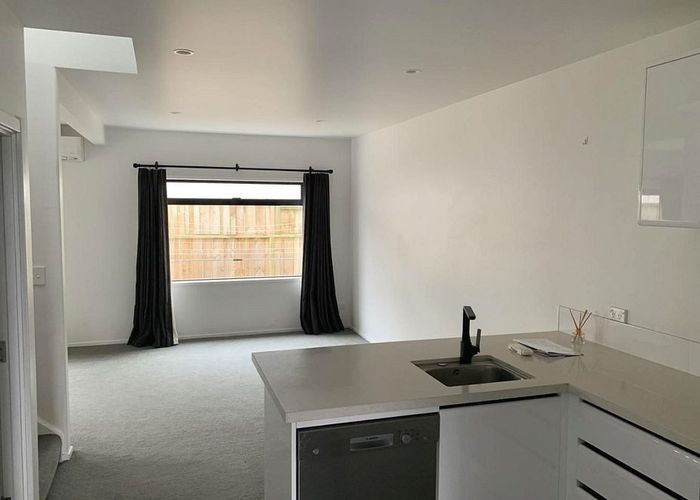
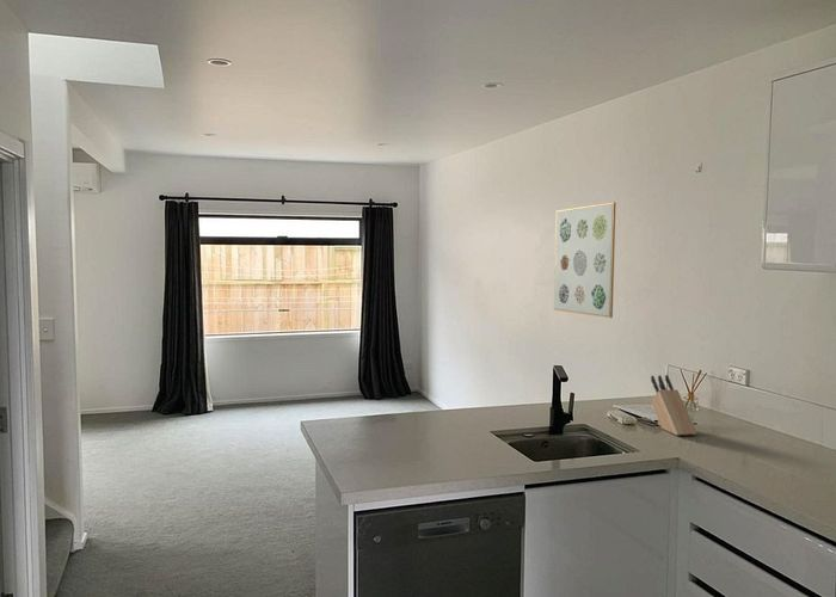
+ wall art [553,202,616,319]
+ knife block [650,374,697,437]
